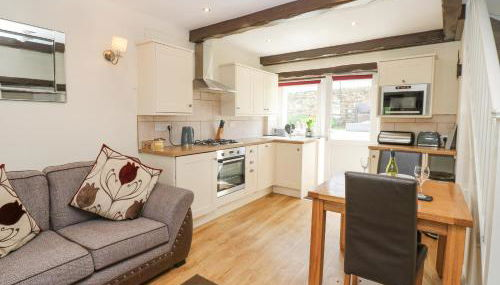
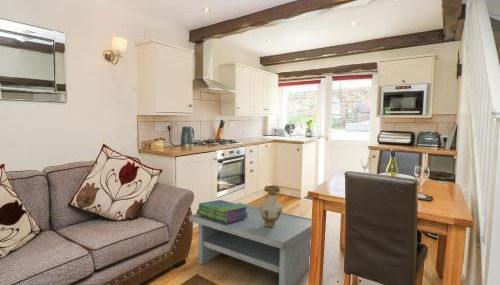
+ coffee table [188,202,311,285]
+ stack of books [196,199,248,223]
+ vase [258,185,284,226]
